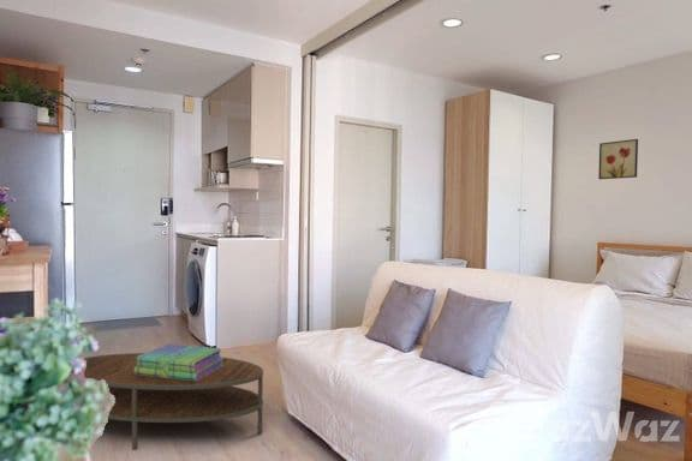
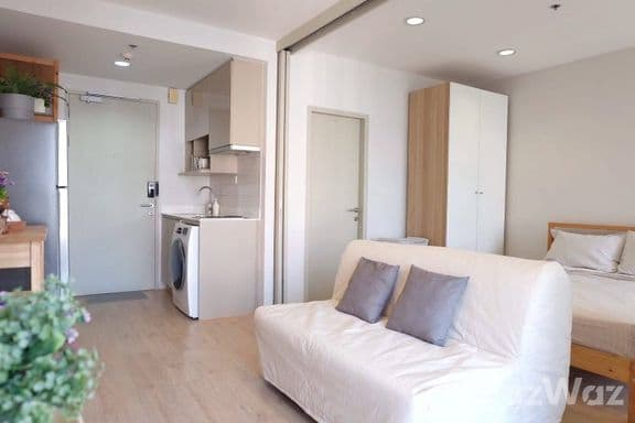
- stack of books [135,342,225,382]
- coffee table [83,352,264,451]
- wall art [597,138,639,180]
